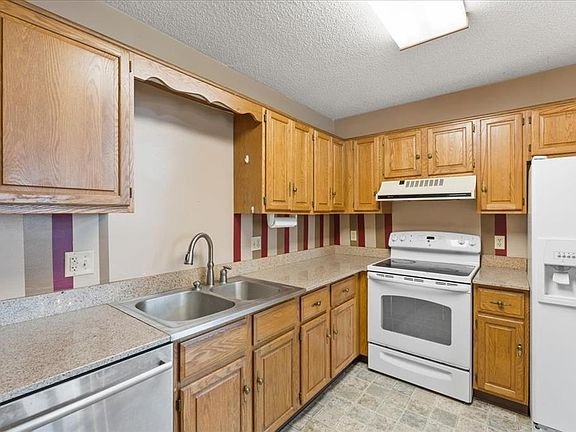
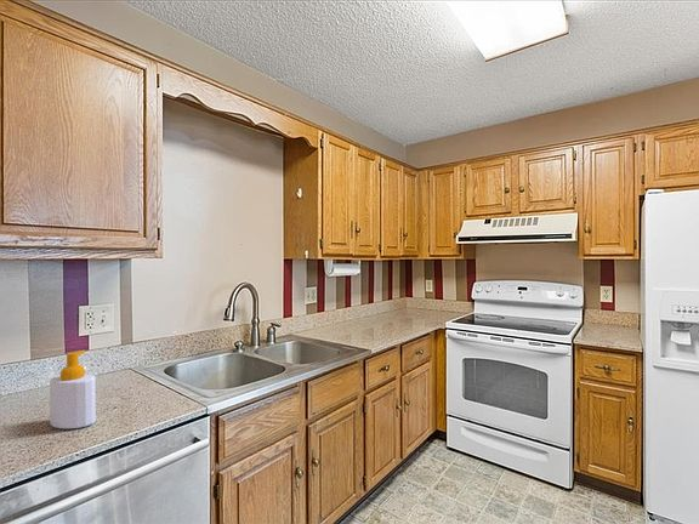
+ soap bottle [49,349,97,429]
